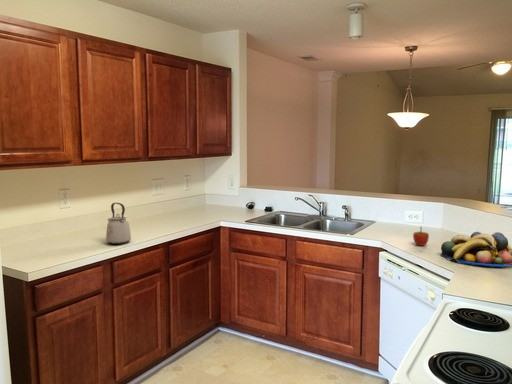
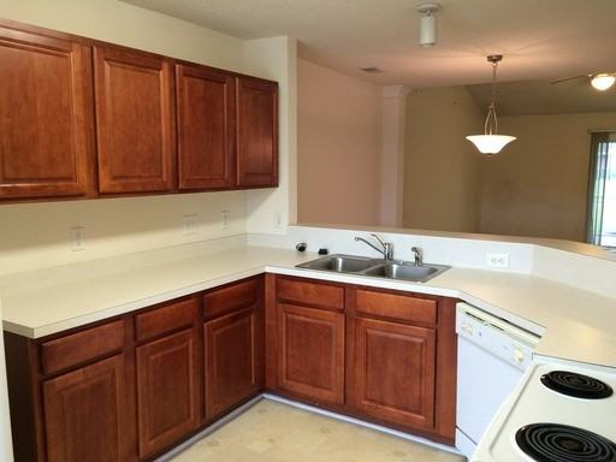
- fruit bowl [439,231,512,268]
- apple [412,226,430,247]
- kettle [105,202,132,245]
